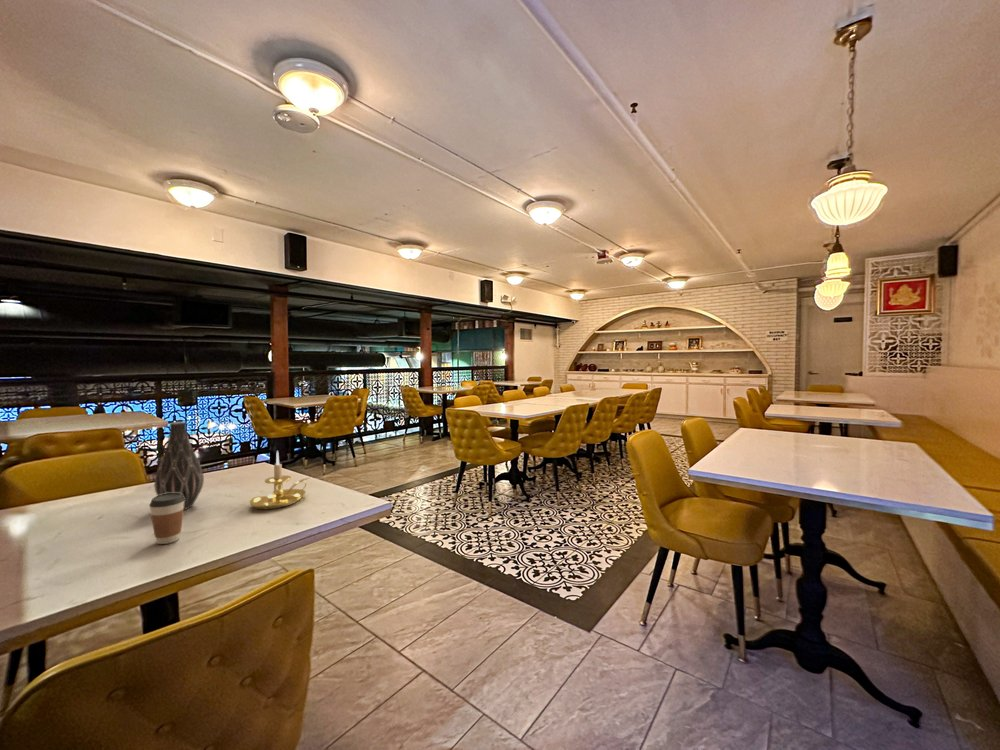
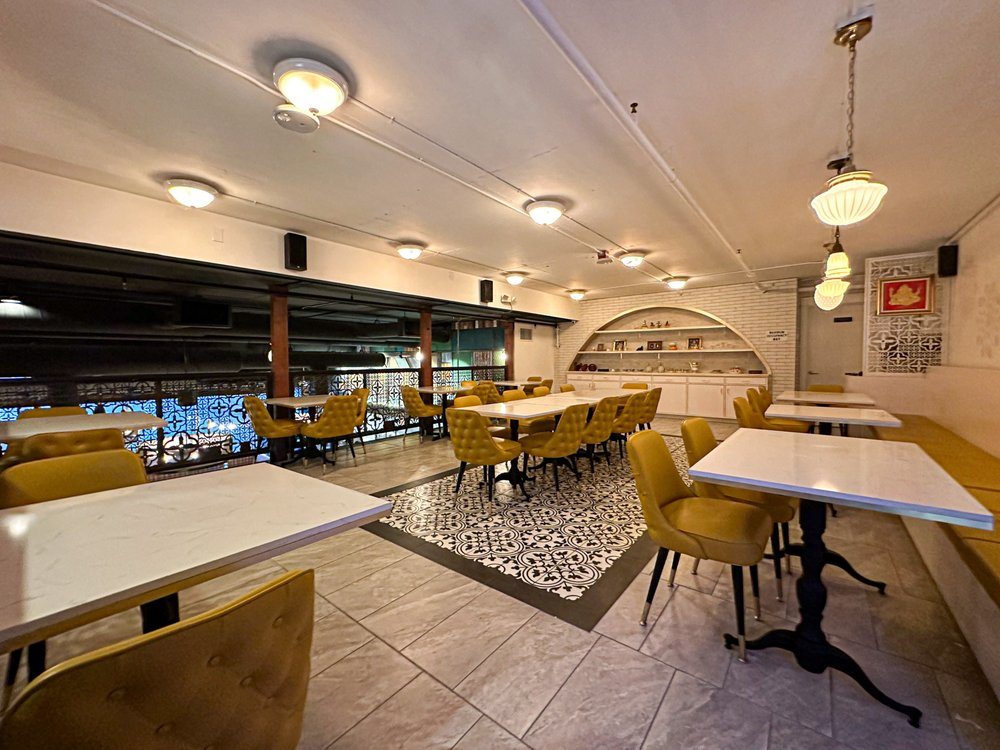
- candle holder [249,450,311,510]
- vase [153,421,205,511]
- coffee cup [148,493,185,545]
